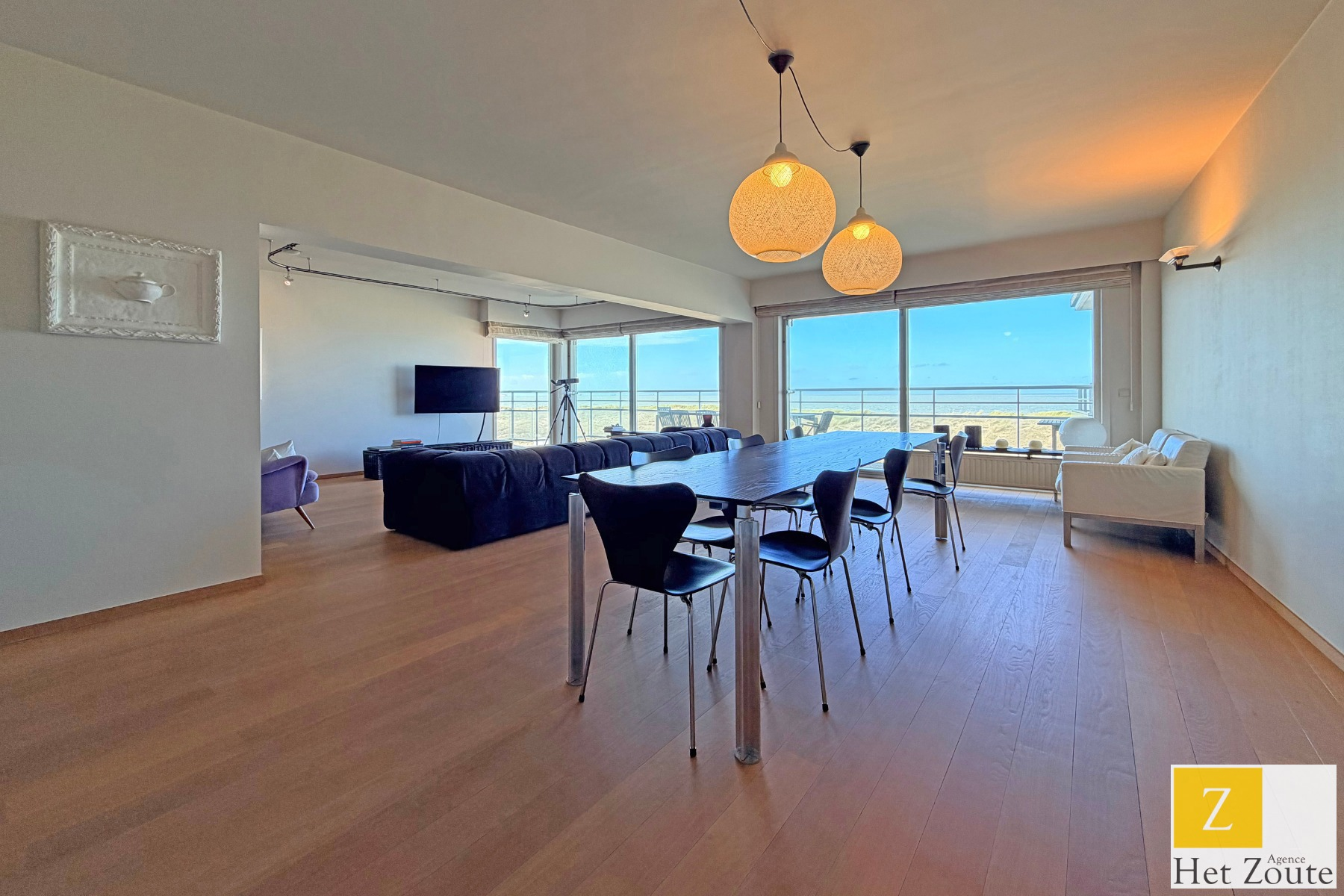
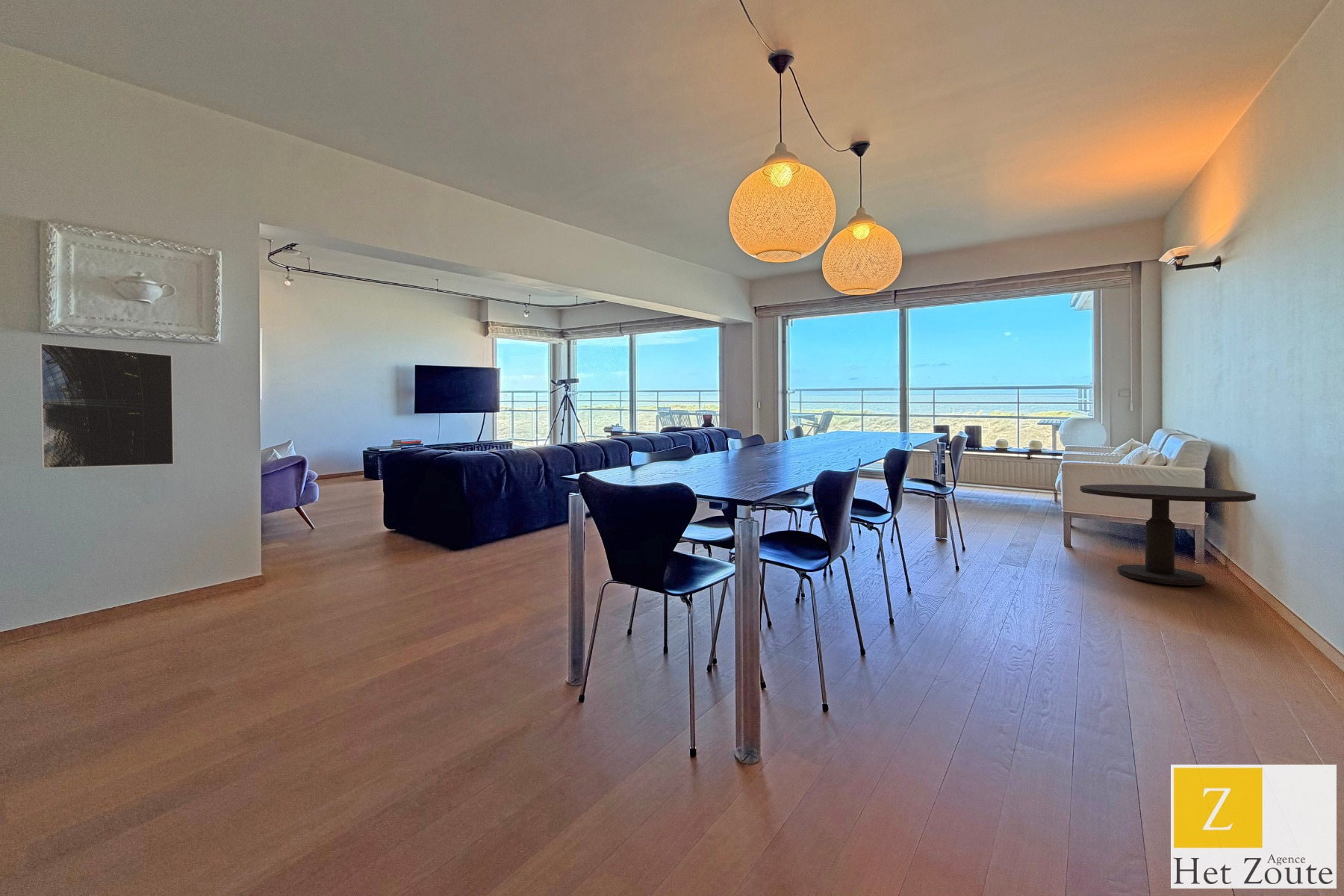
+ side table [1079,484,1257,586]
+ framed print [38,342,175,470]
